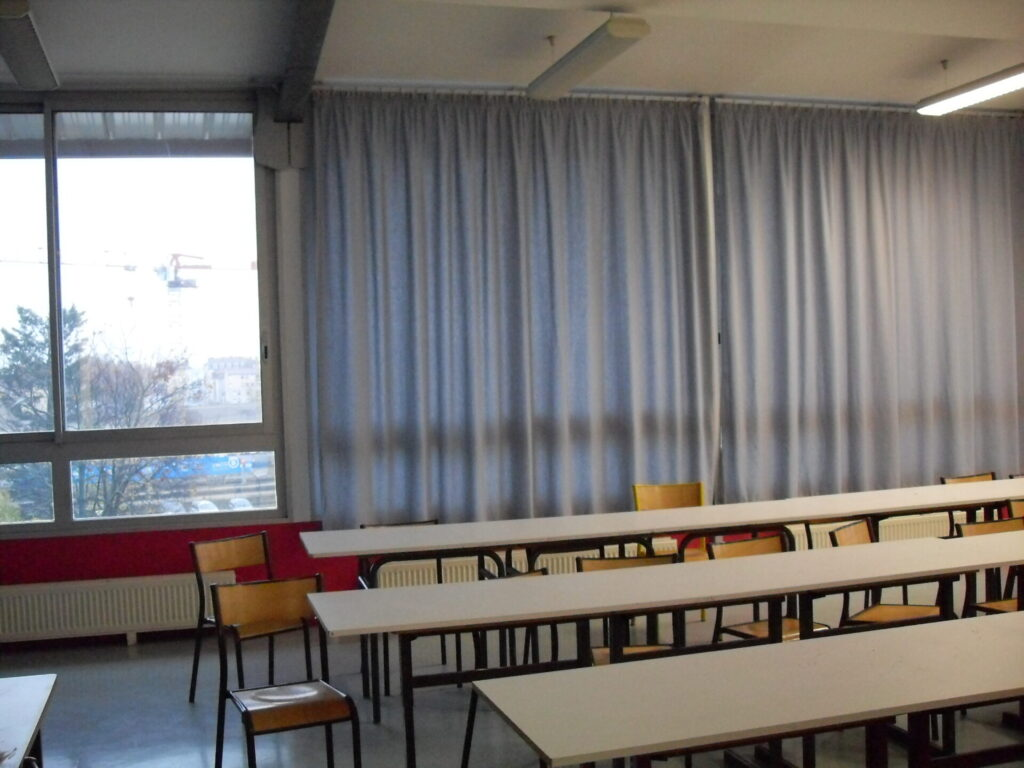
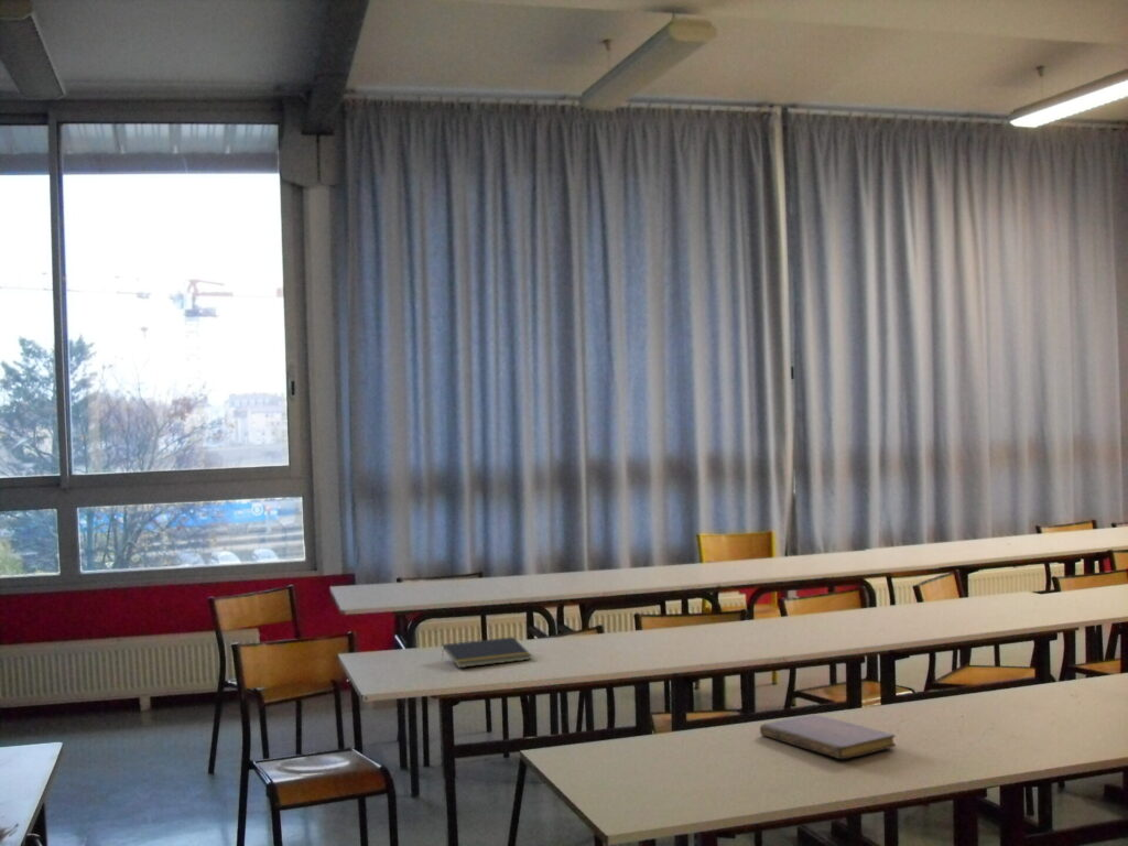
+ notepad [441,636,533,669]
+ notebook [759,714,897,760]
